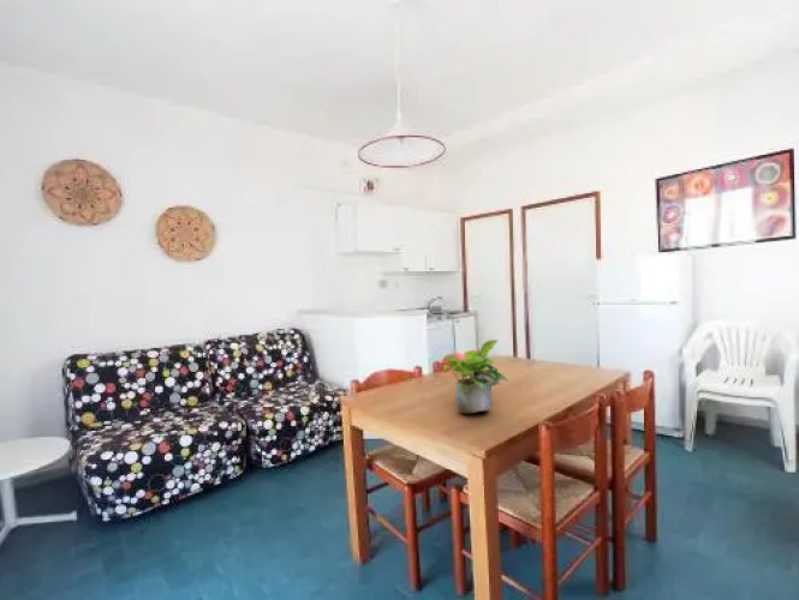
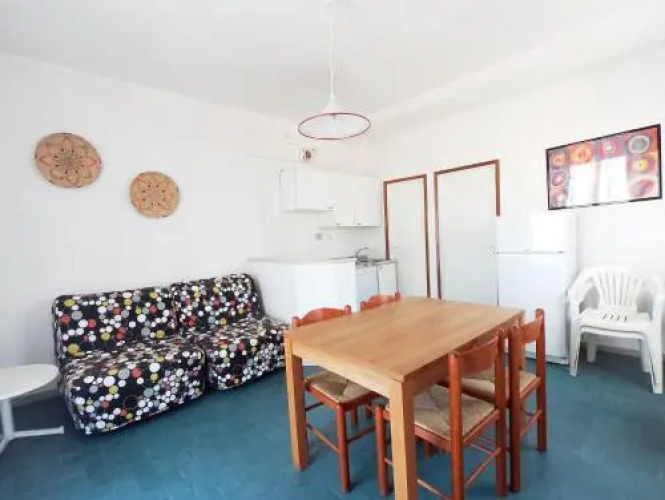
- potted plant [442,338,511,414]
